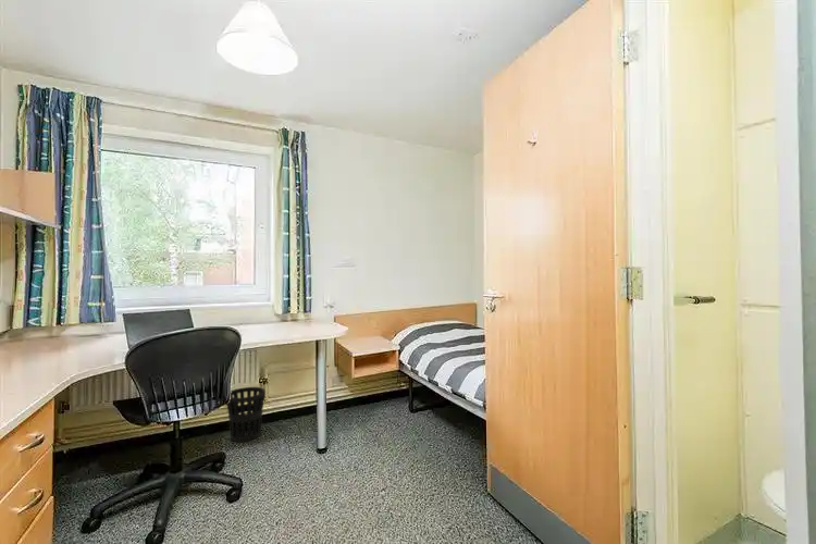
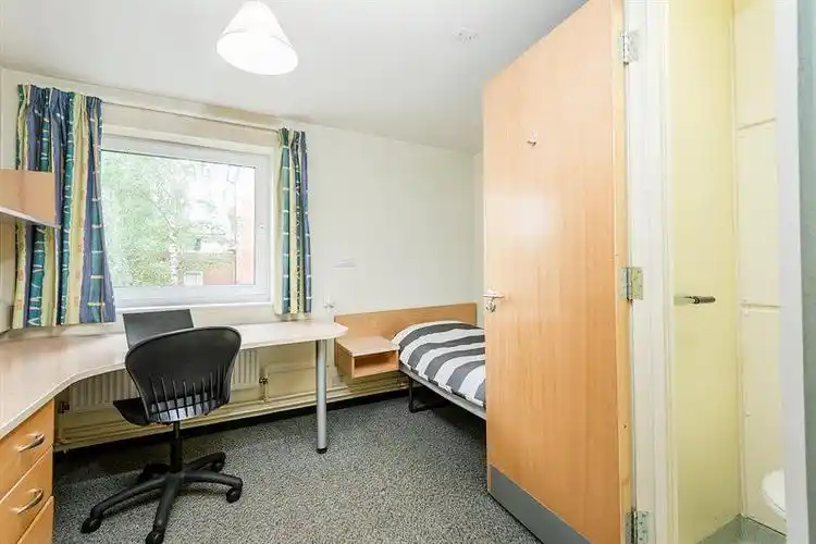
- wastebasket [226,386,267,443]
